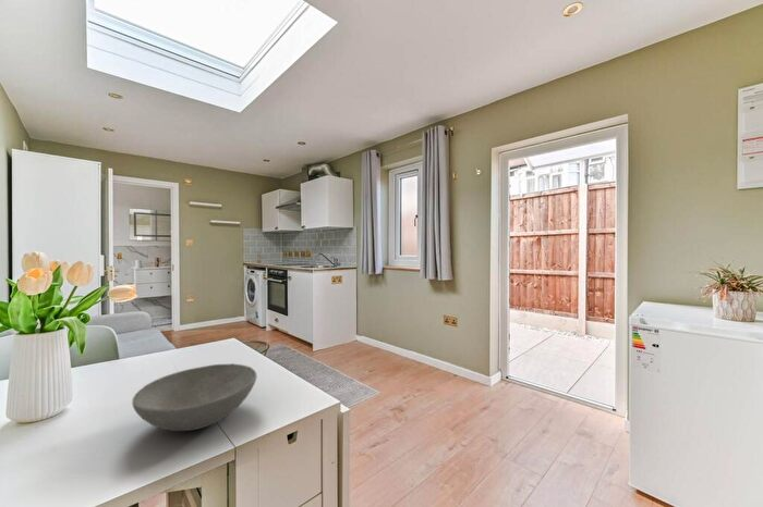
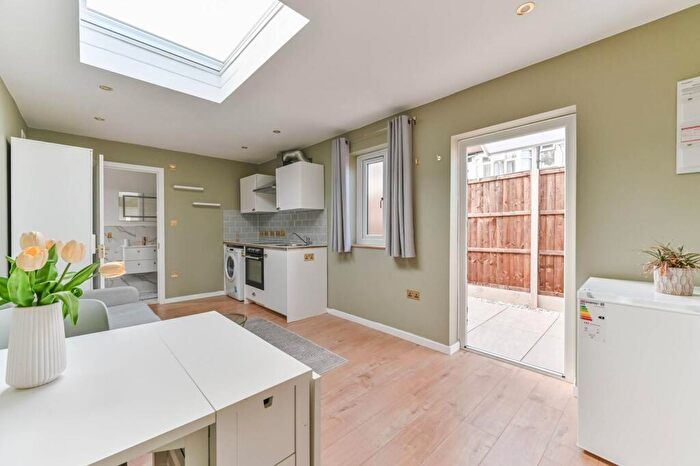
- bowl [131,362,258,432]
